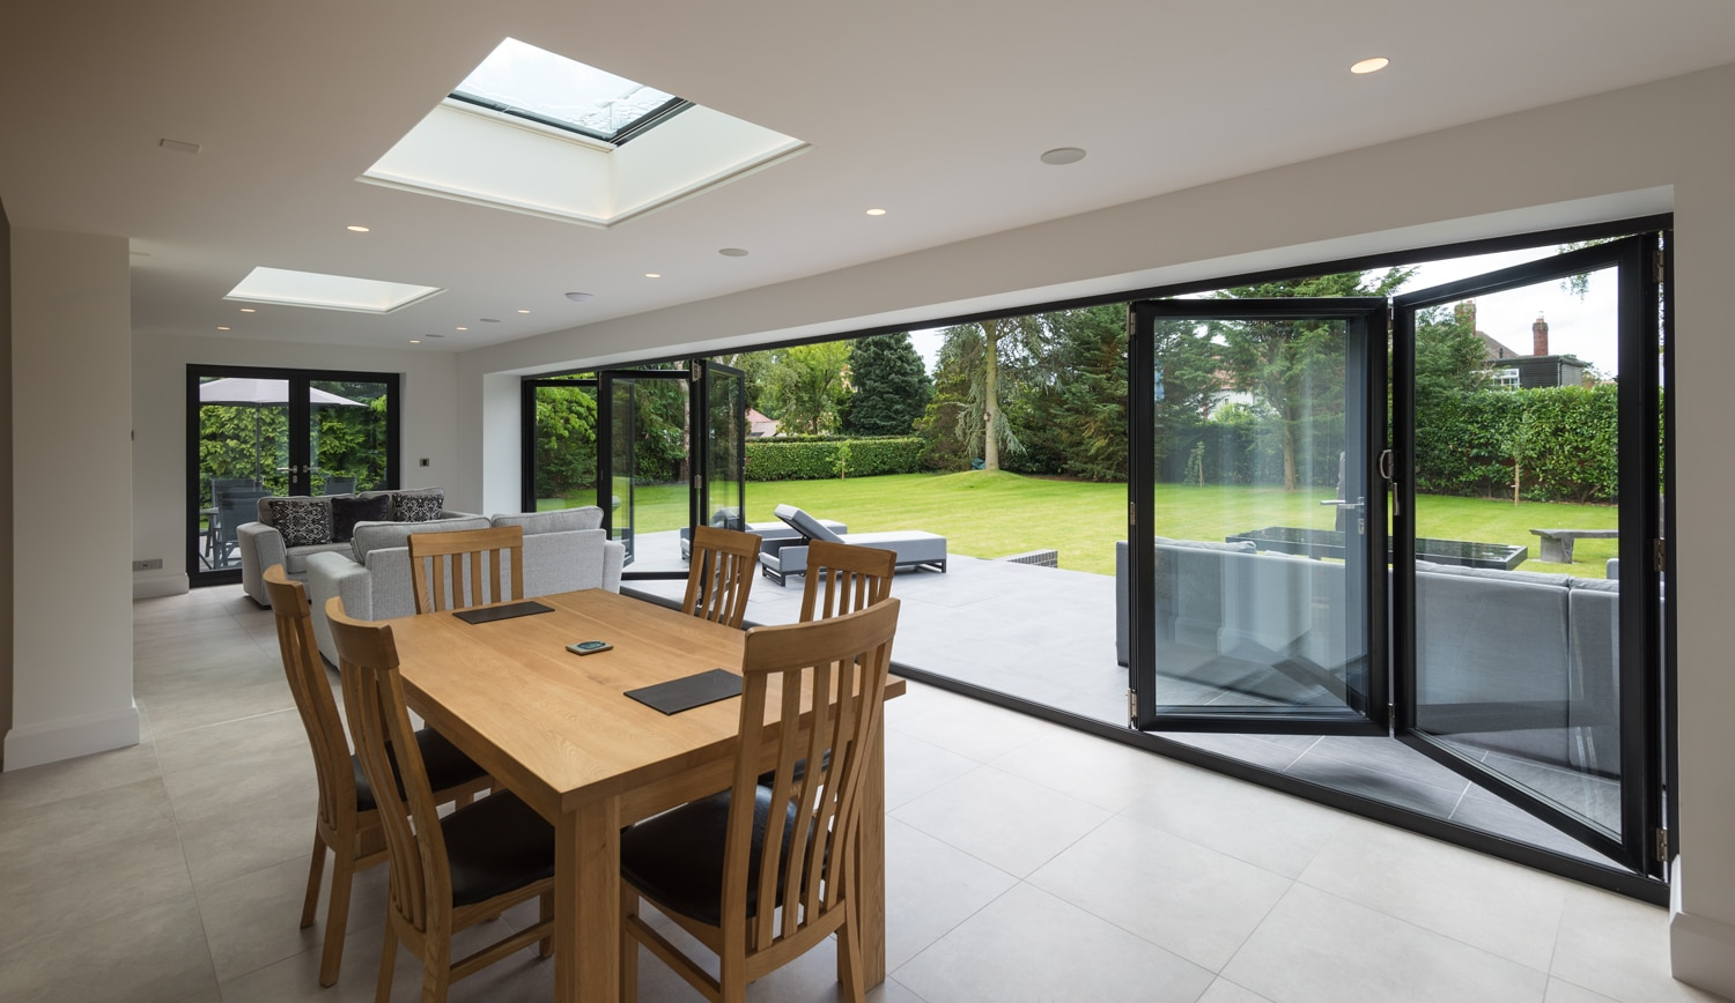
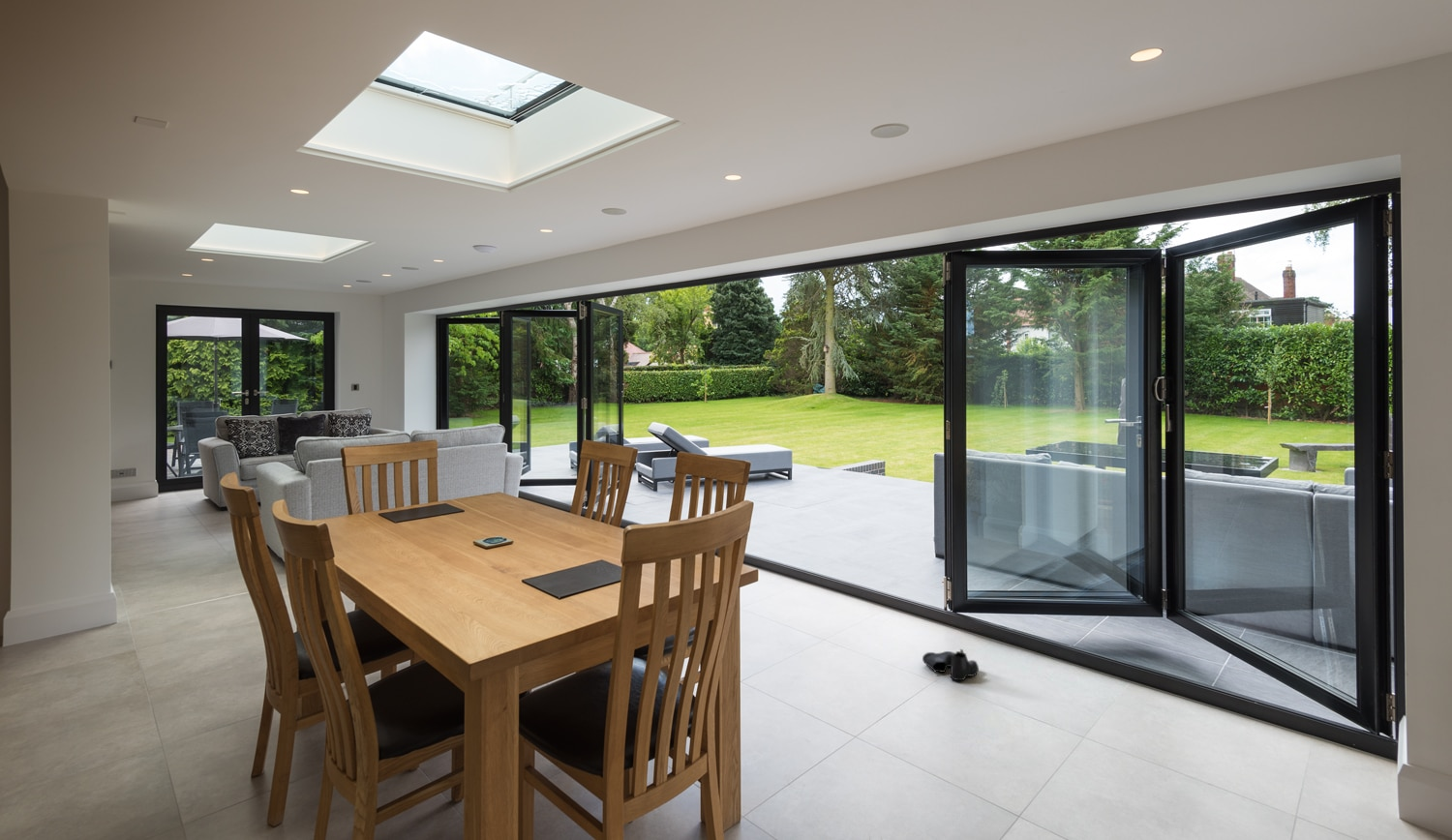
+ boots [922,648,980,681]
